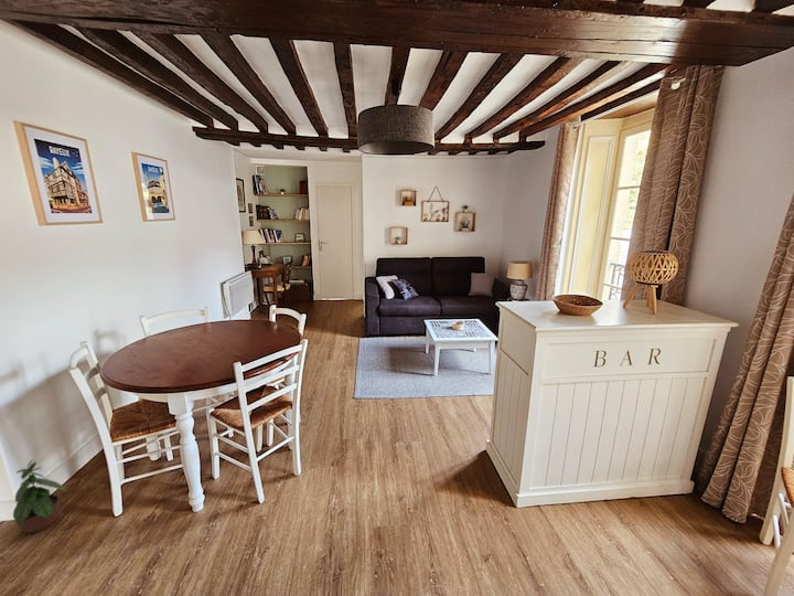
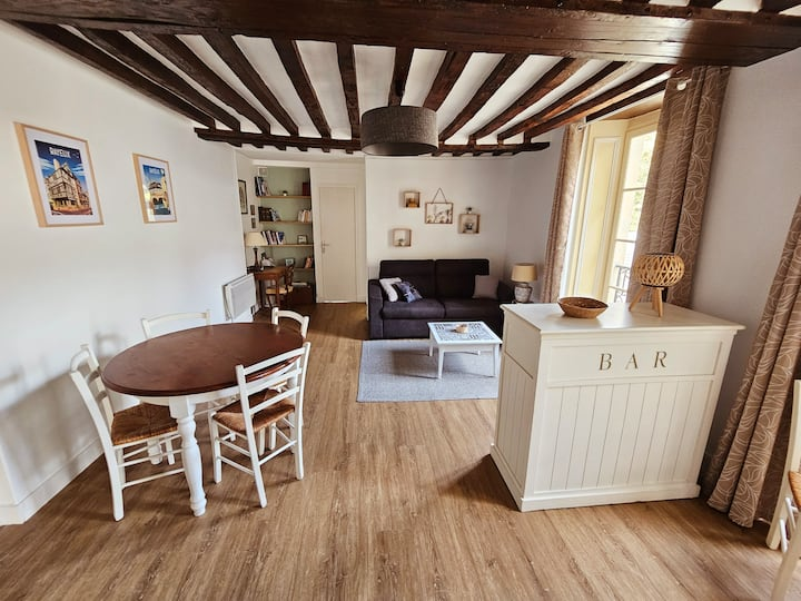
- potted plant [12,458,69,533]
